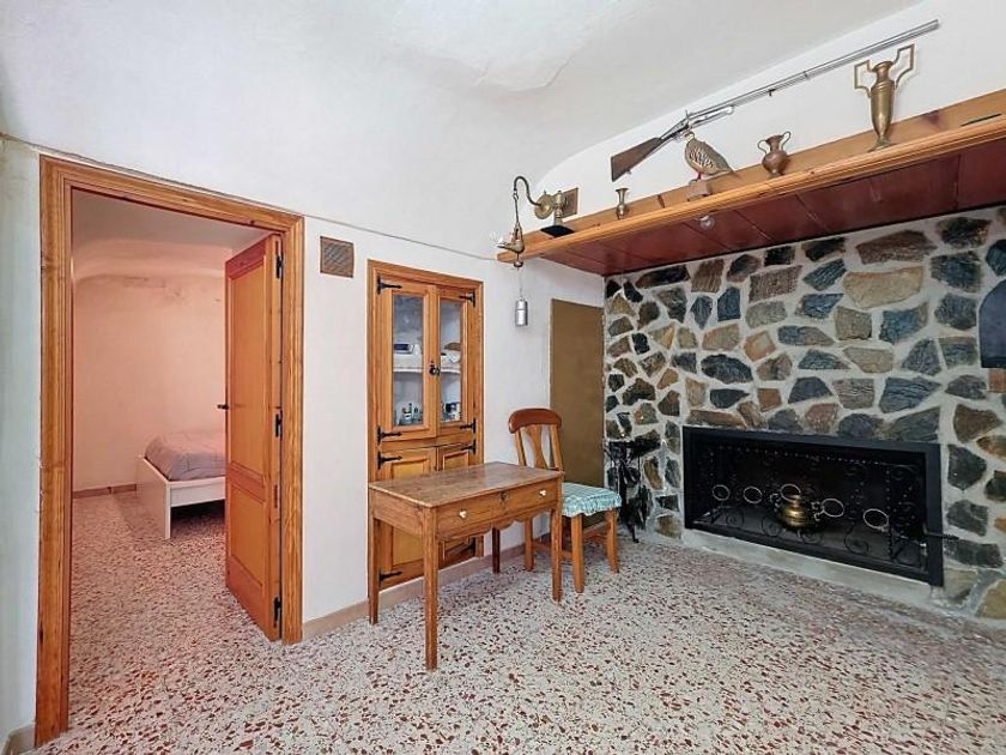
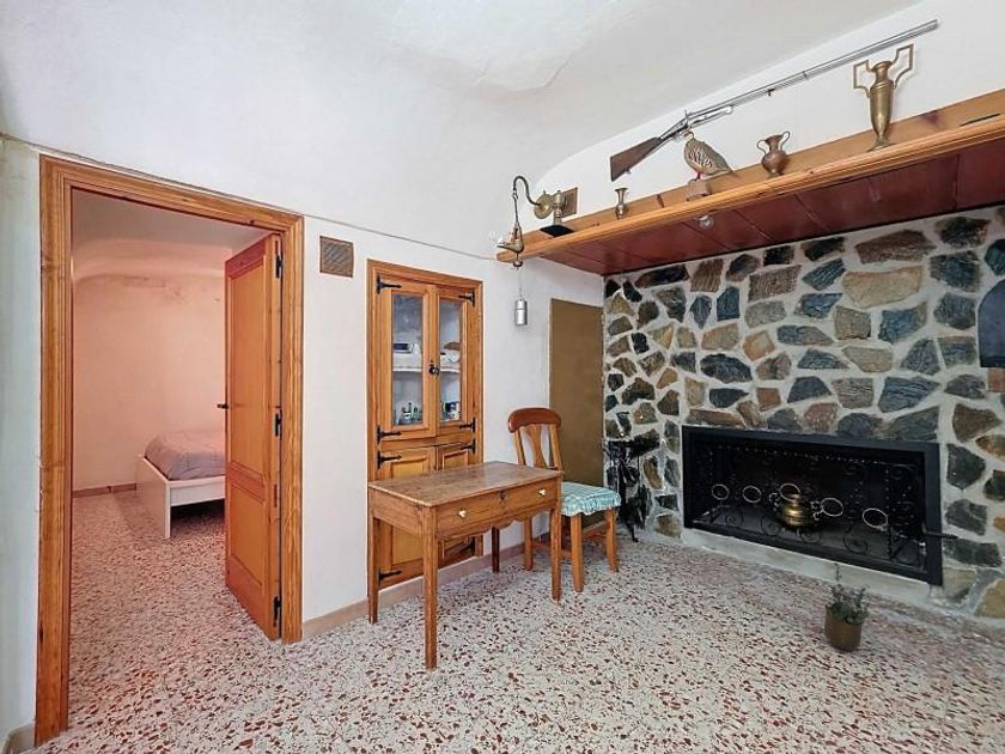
+ potted plant [823,561,871,652]
